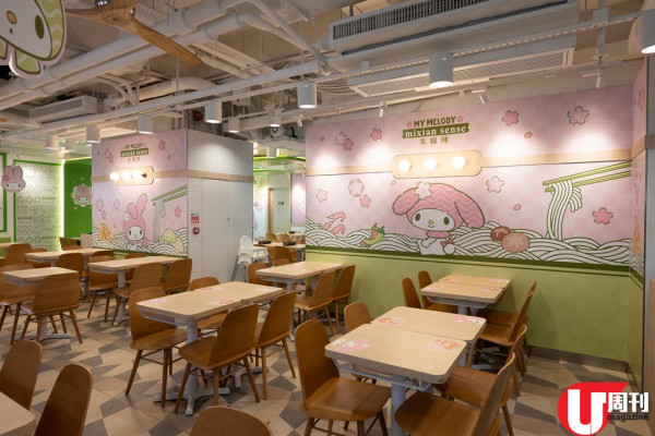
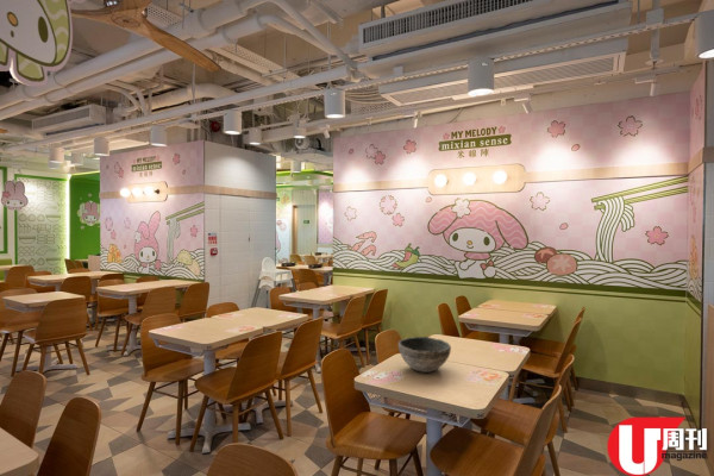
+ bowl [397,336,452,374]
